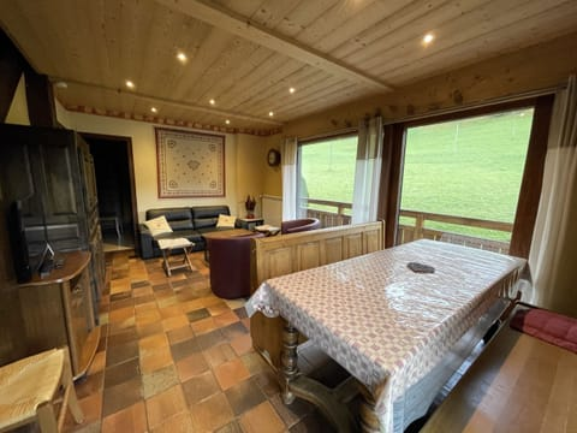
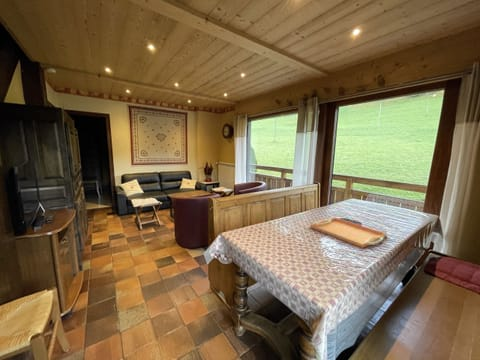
+ serving tray [309,217,388,249]
